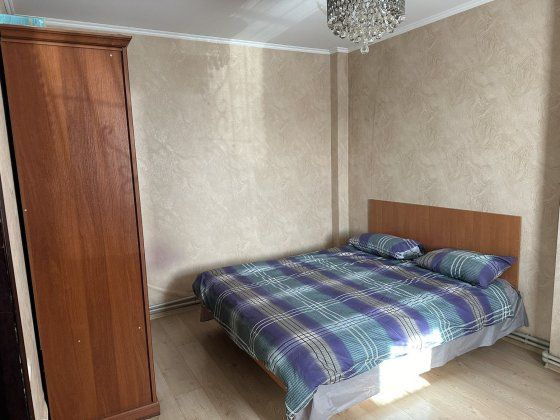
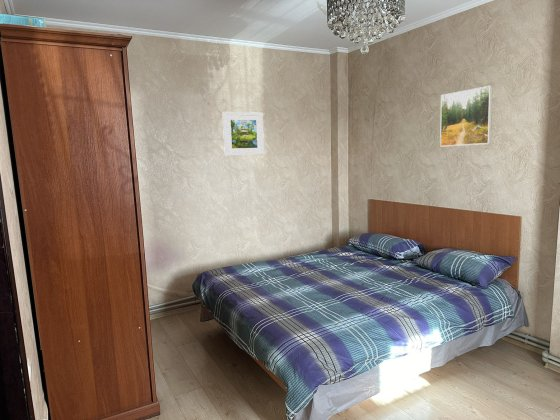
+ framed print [439,85,493,147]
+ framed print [222,111,265,157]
